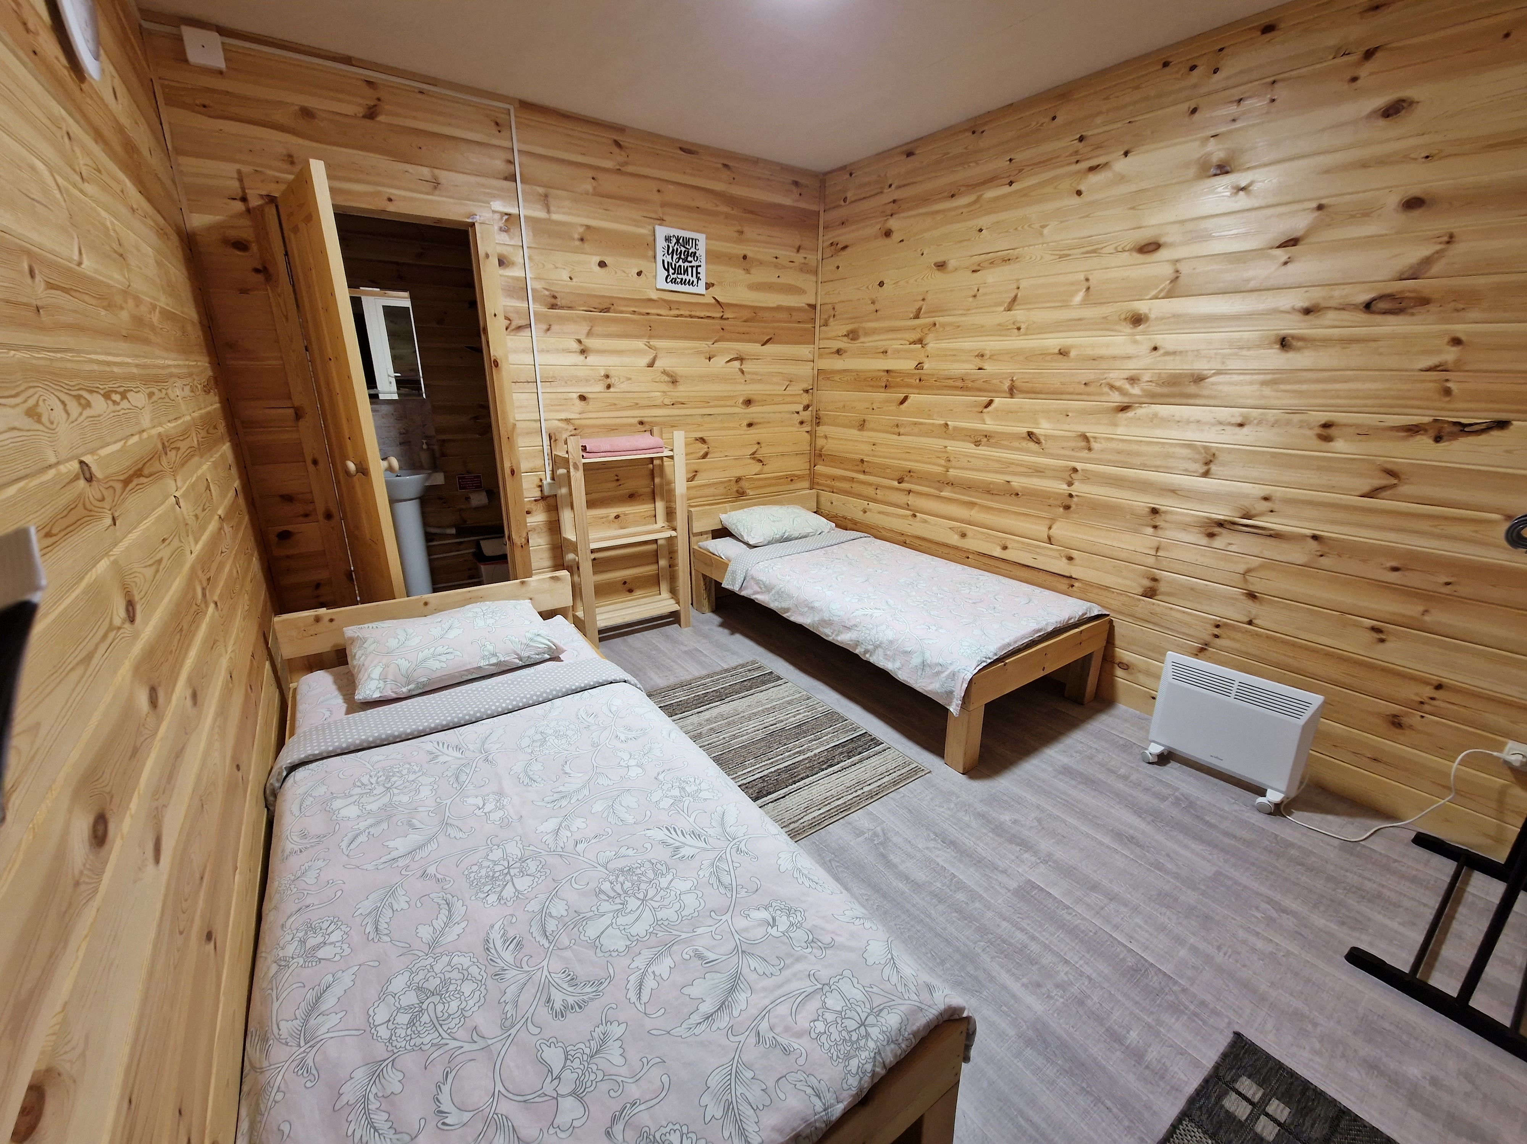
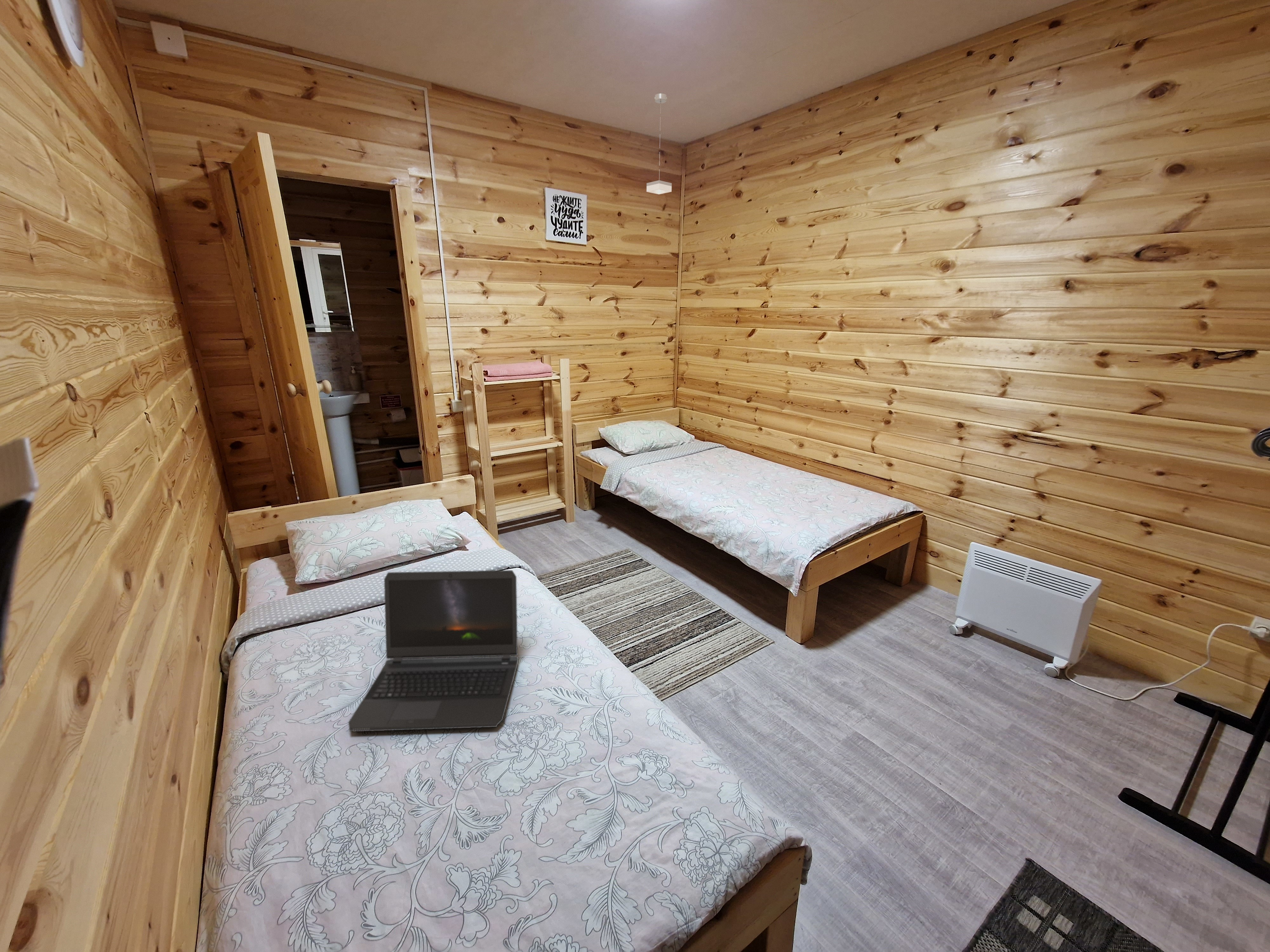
+ laptop computer [348,570,518,732]
+ pendant lamp [646,93,672,195]
